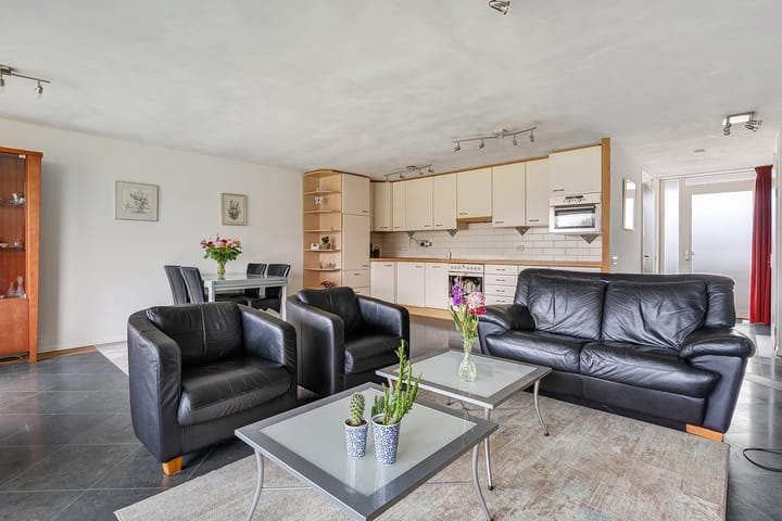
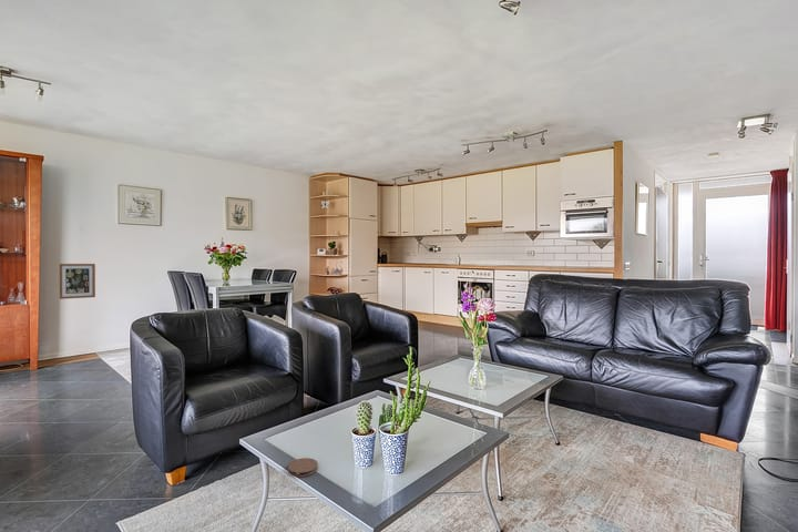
+ coaster [287,457,319,478]
+ wall art [59,263,96,300]
